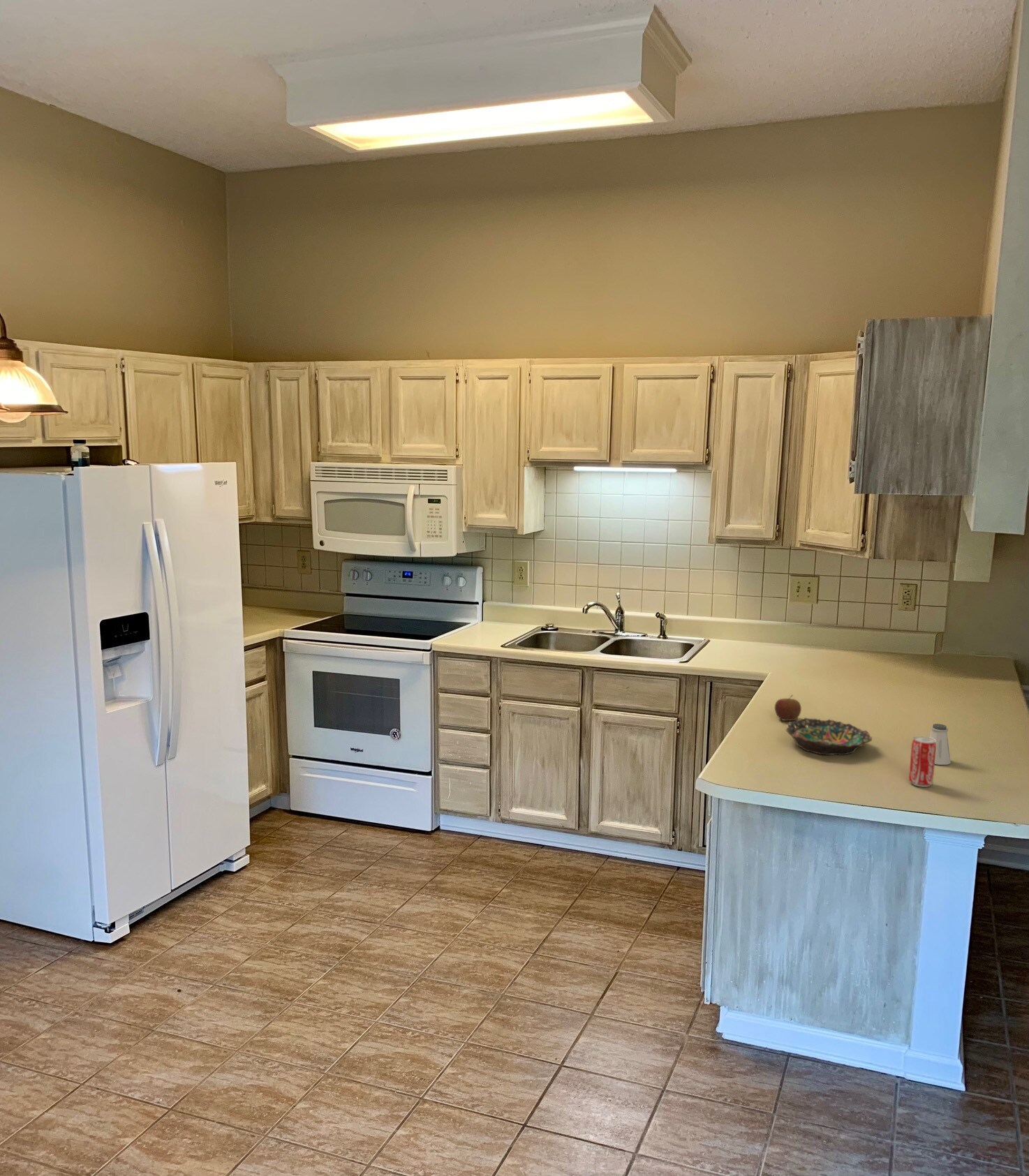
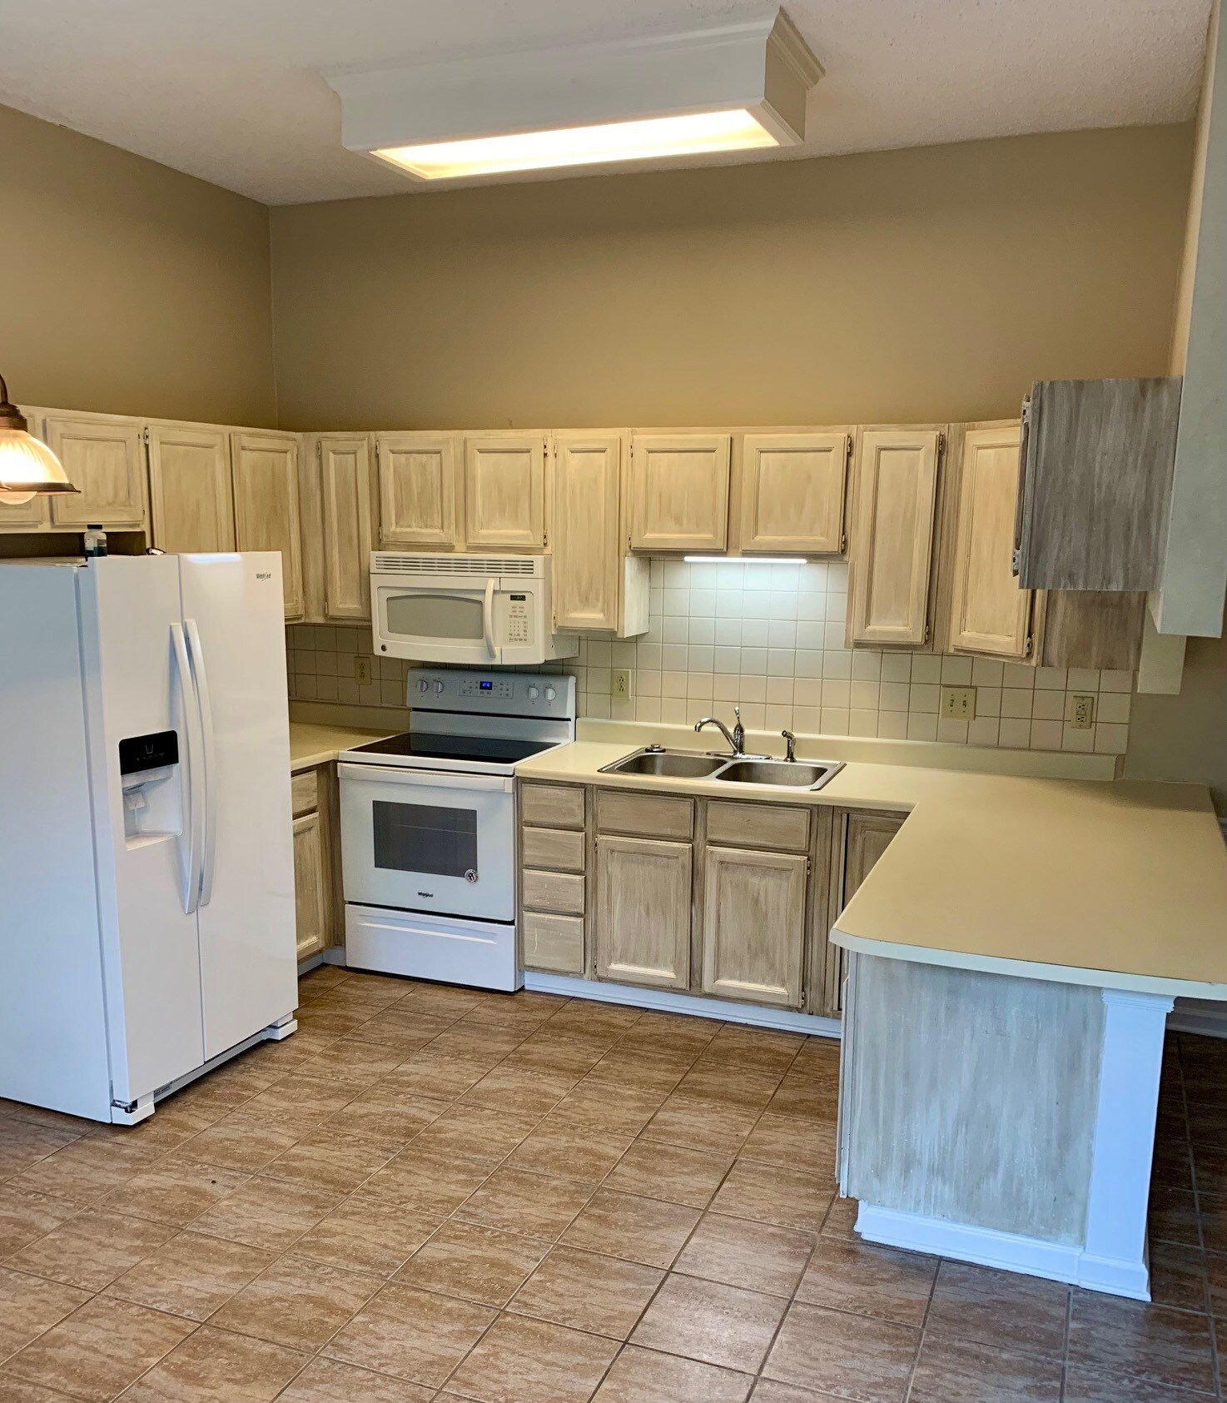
- beverage can [908,736,936,788]
- apple [774,694,802,722]
- saltshaker [928,723,952,766]
- bowl [785,717,873,756]
